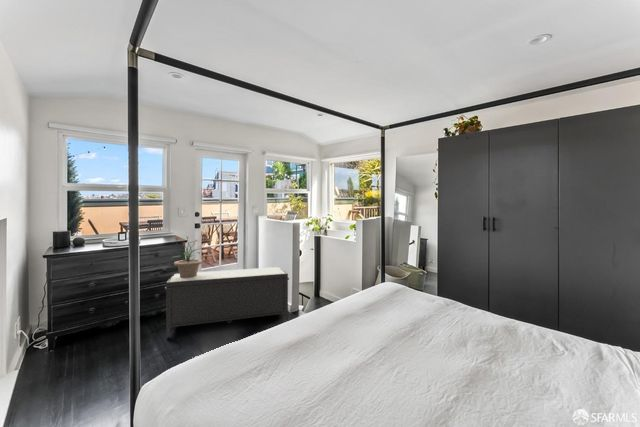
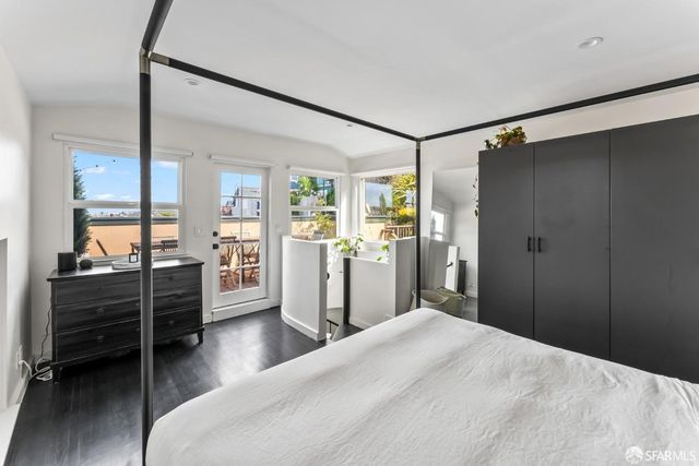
- bench [164,266,290,339]
- potted plant [171,235,205,278]
